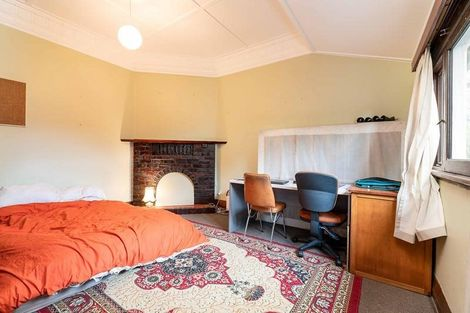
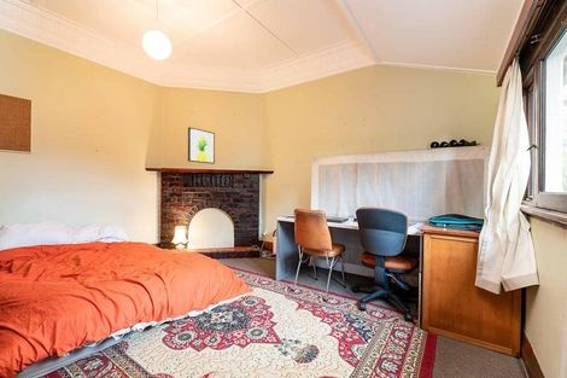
+ wall art [187,126,216,165]
